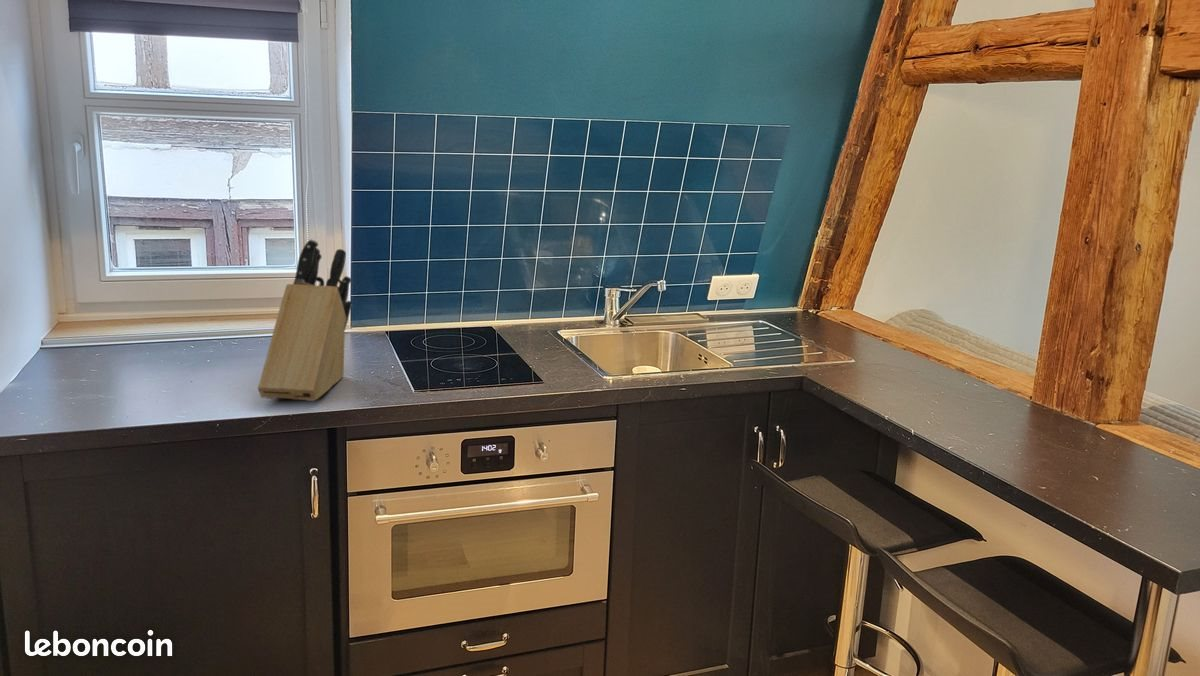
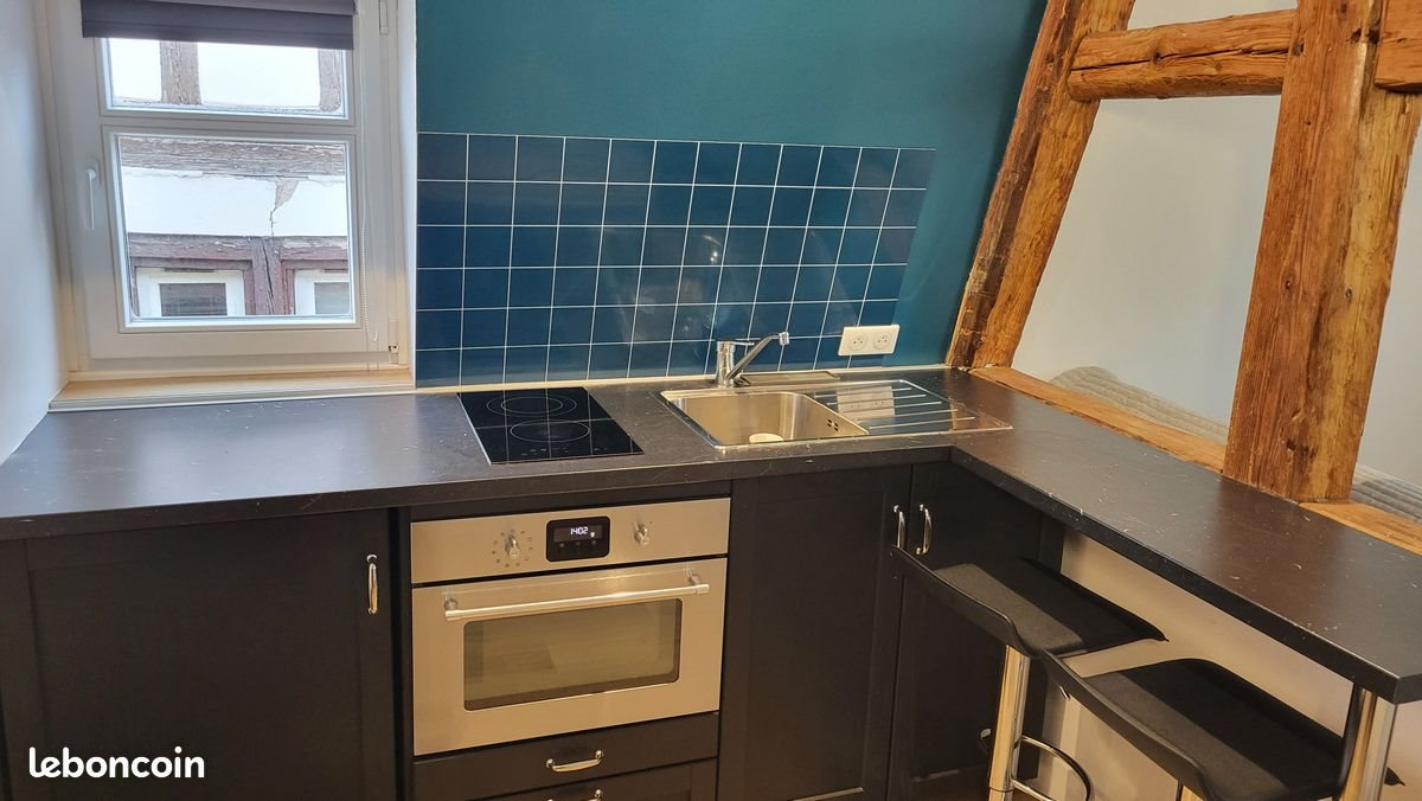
- knife block [257,238,353,402]
